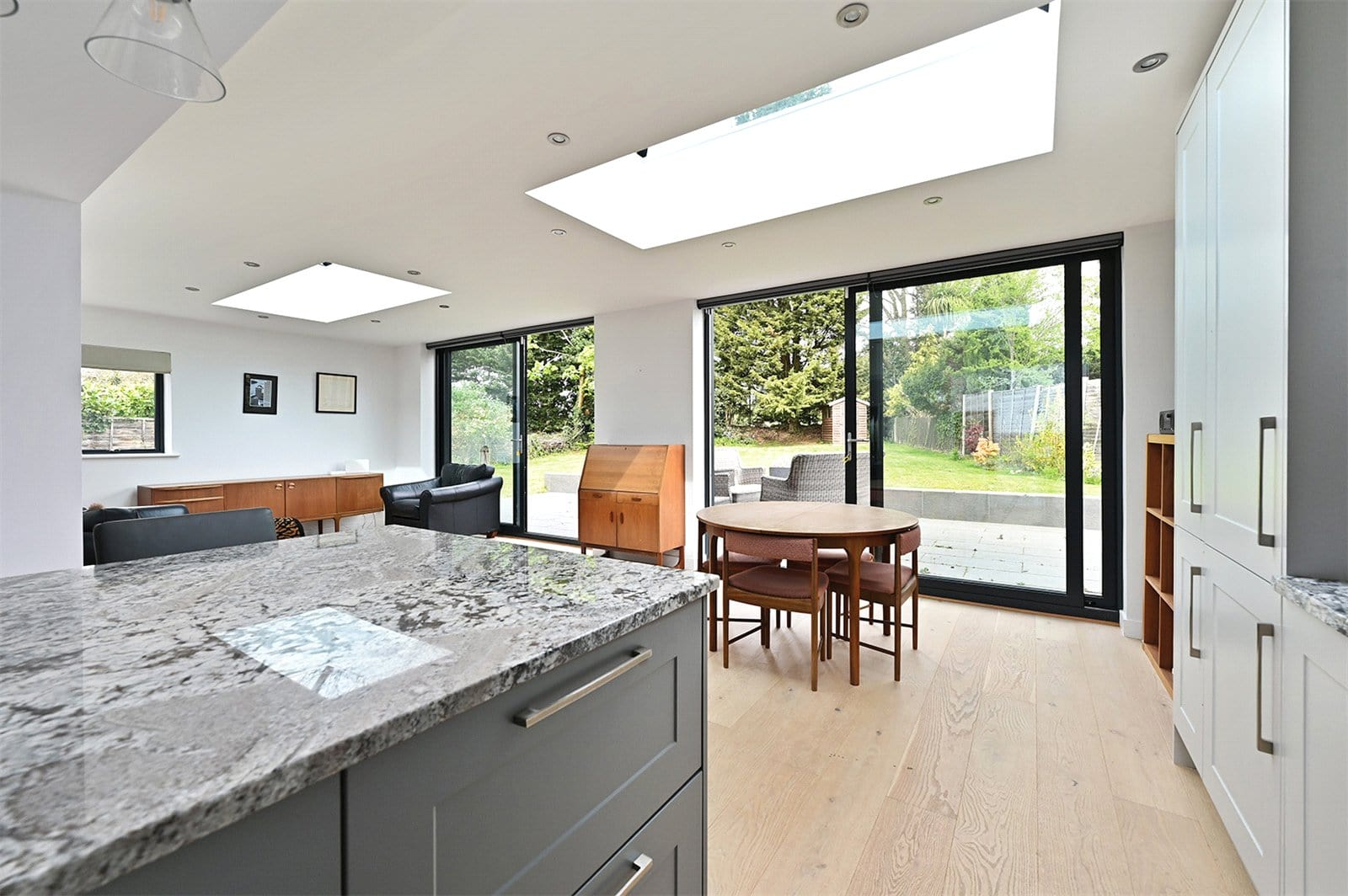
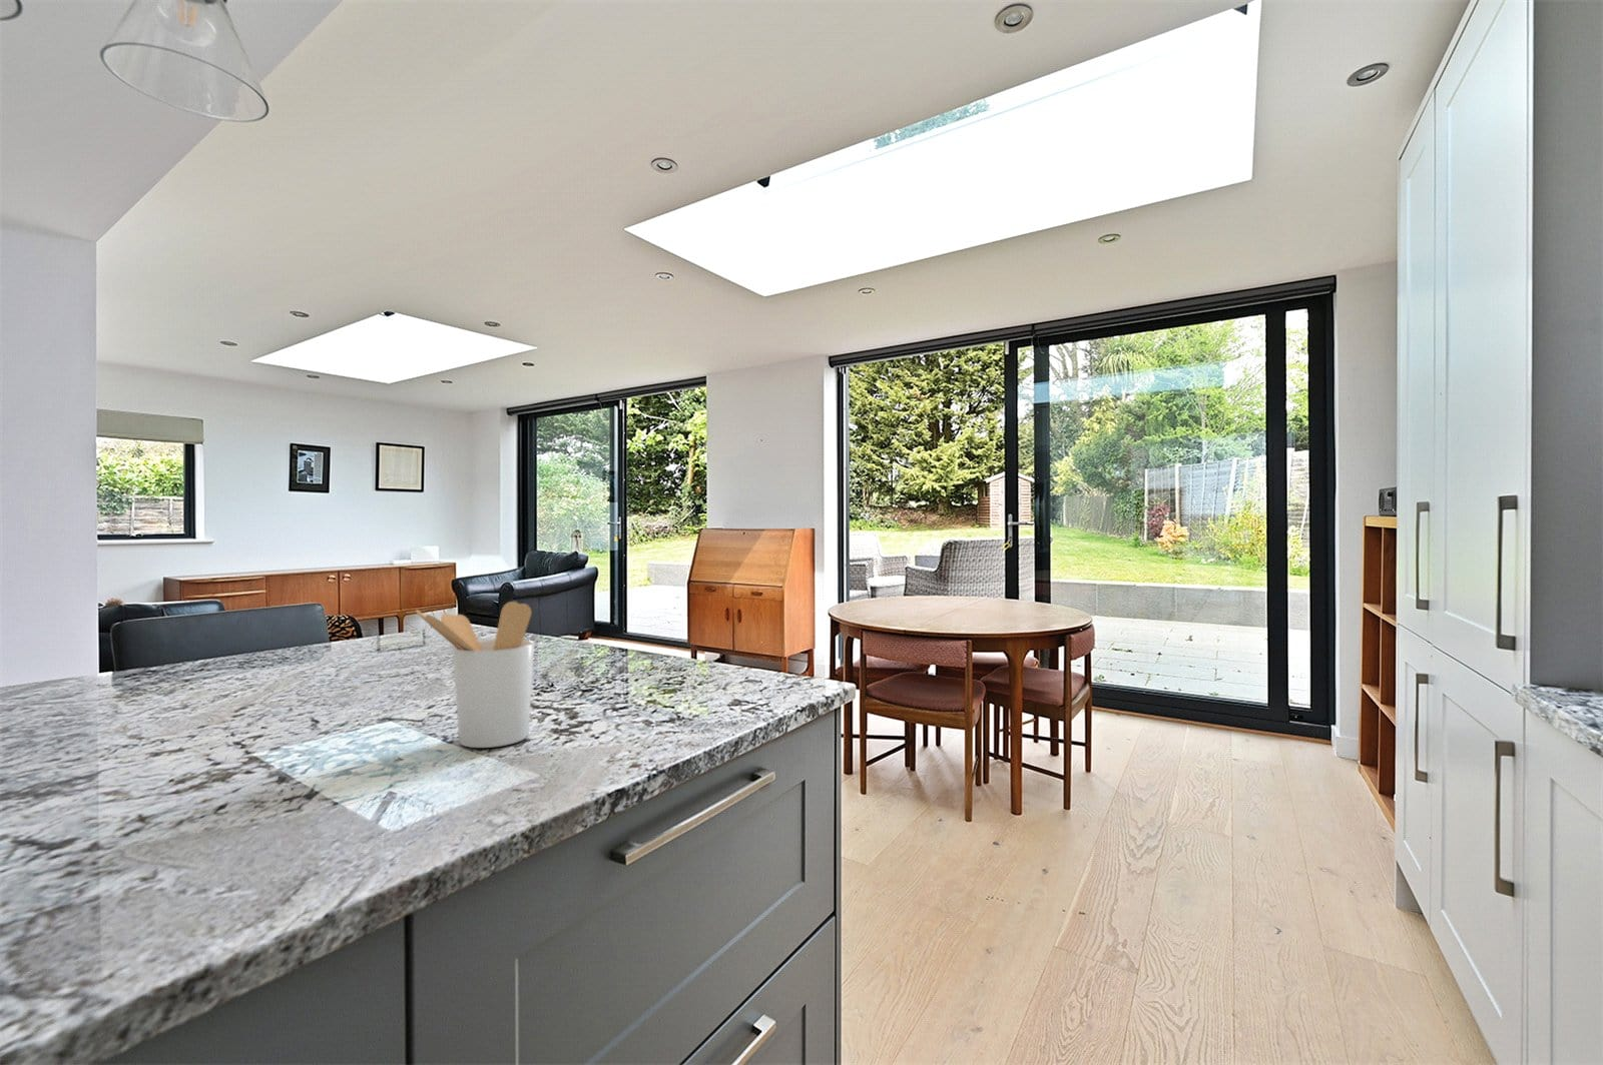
+ utensil holder [415,600,536,749]
